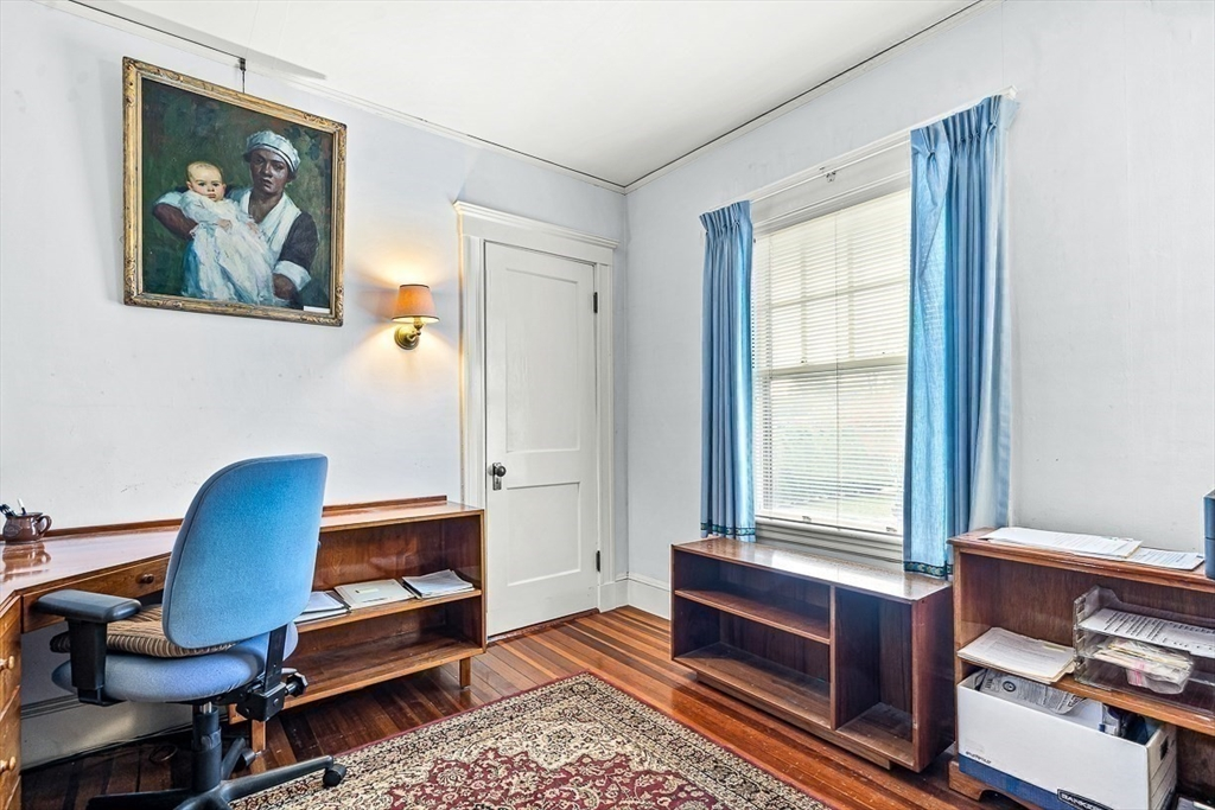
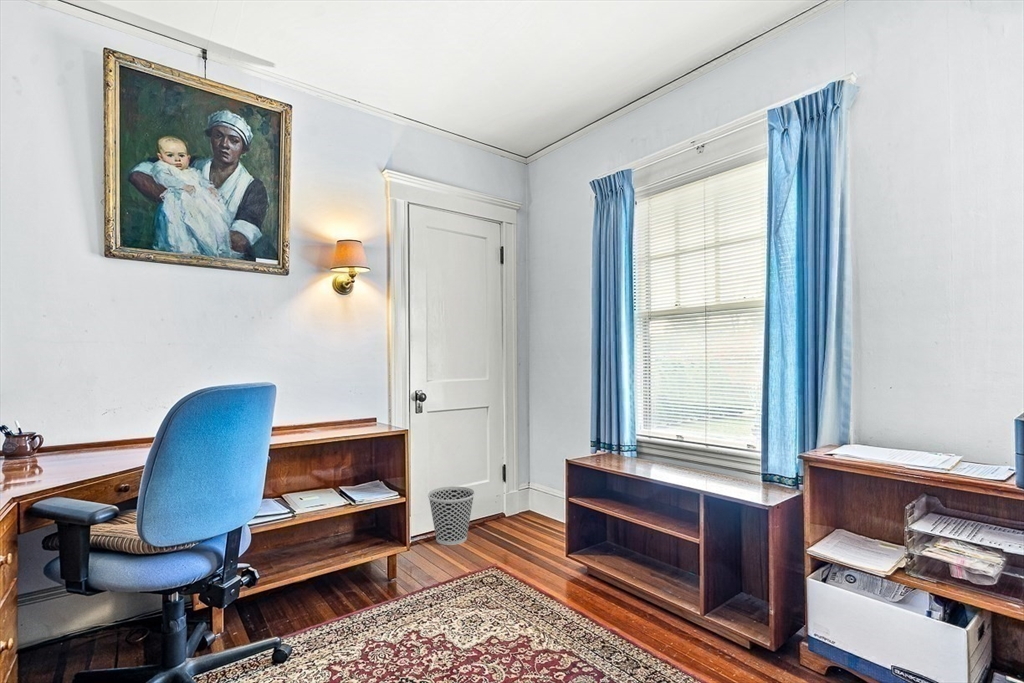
+ wastebasket [427,485,476,546]
